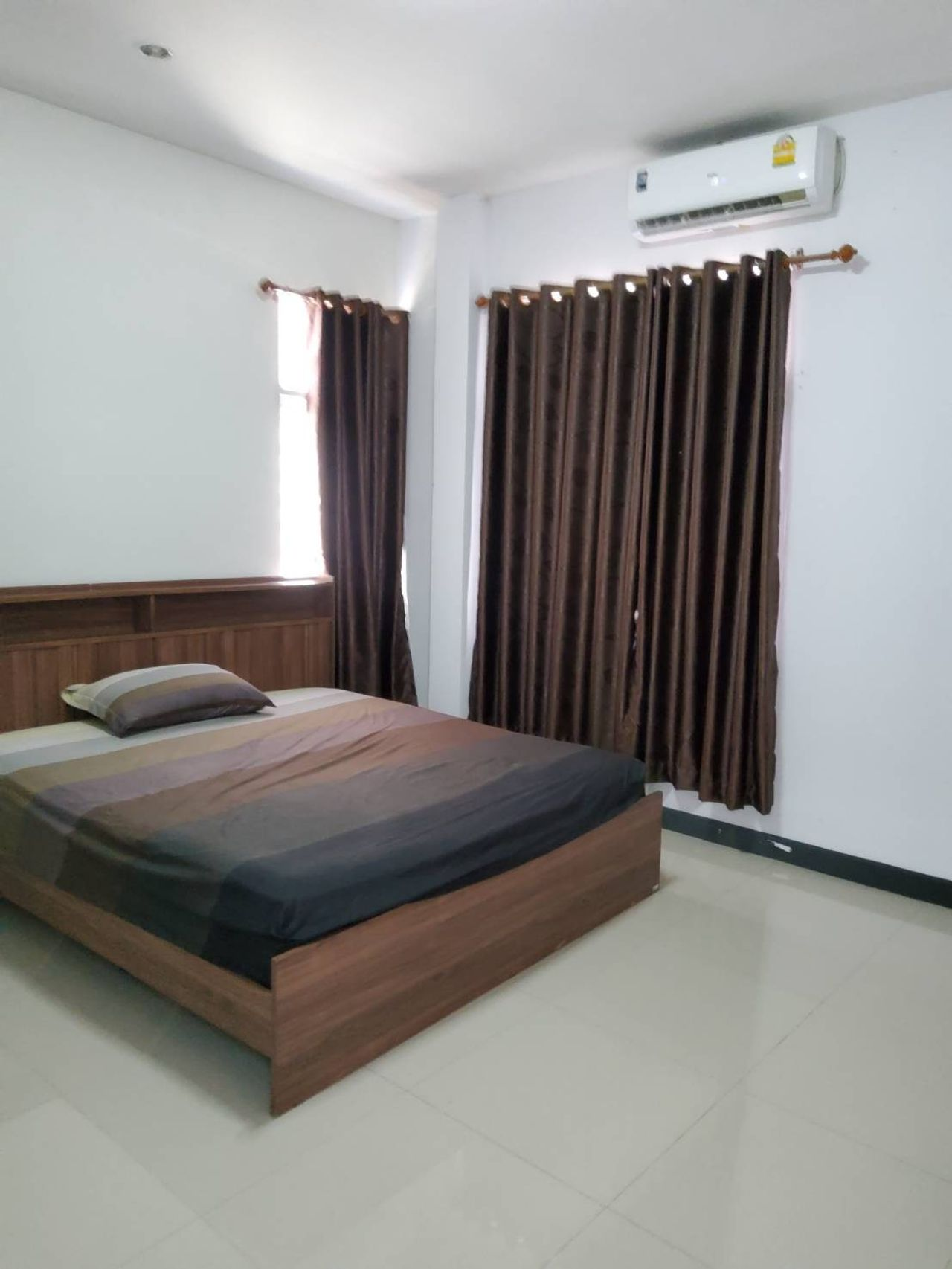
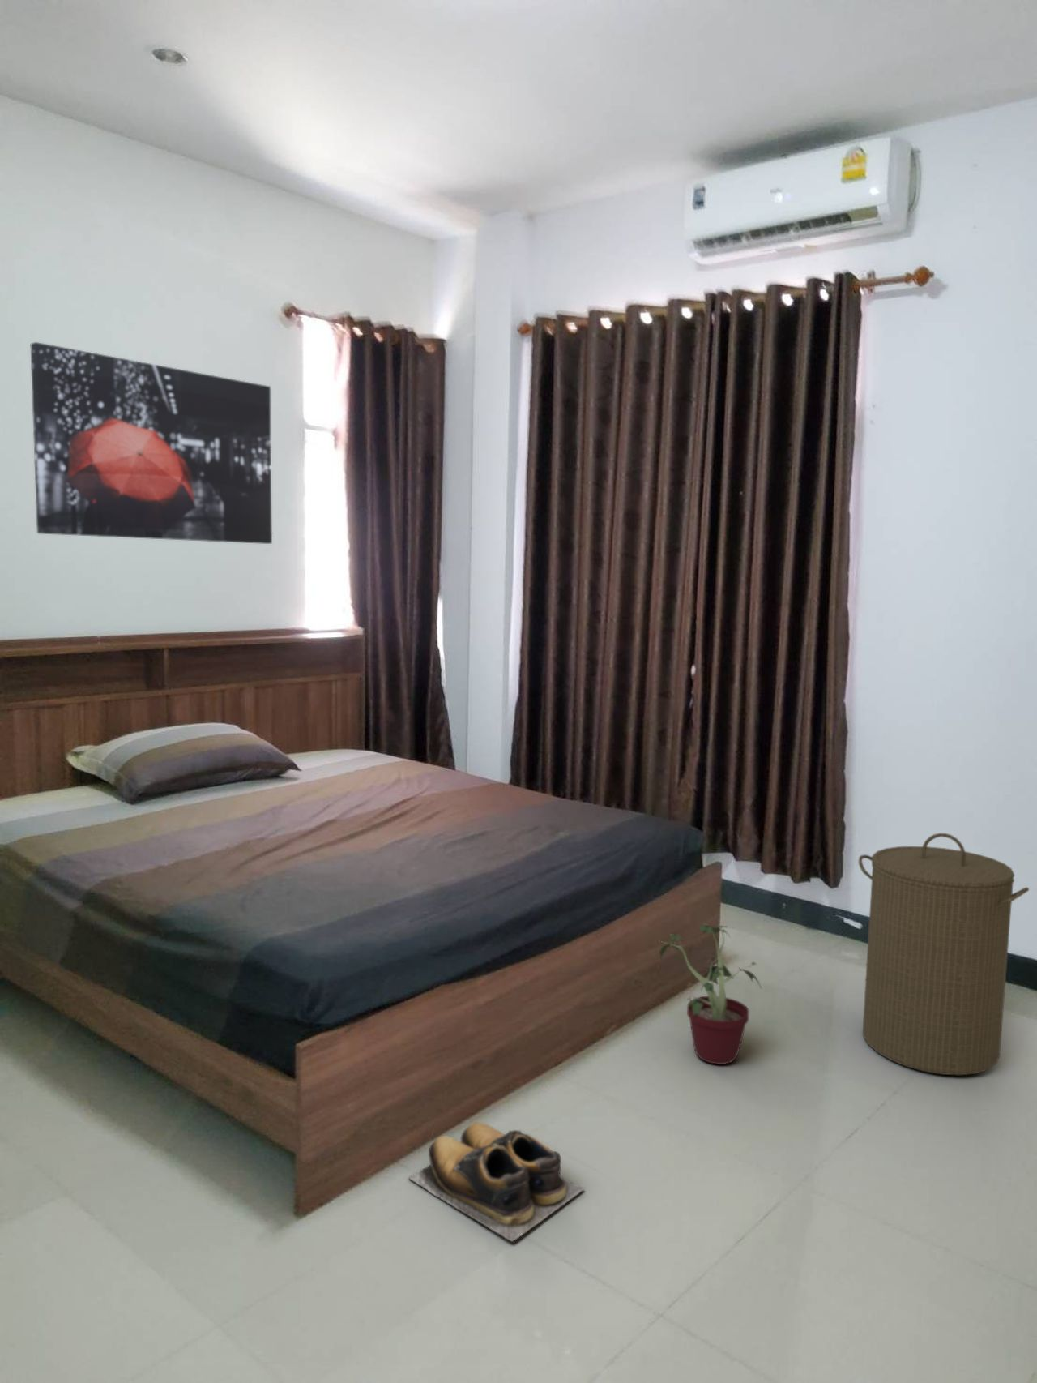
+ laundry hamper [857,833,1029,1076]
+ potted plant [659,919,762,1065]
+ shoes [406,1121,585,1242]
+ wall art [30,341,273,545]
